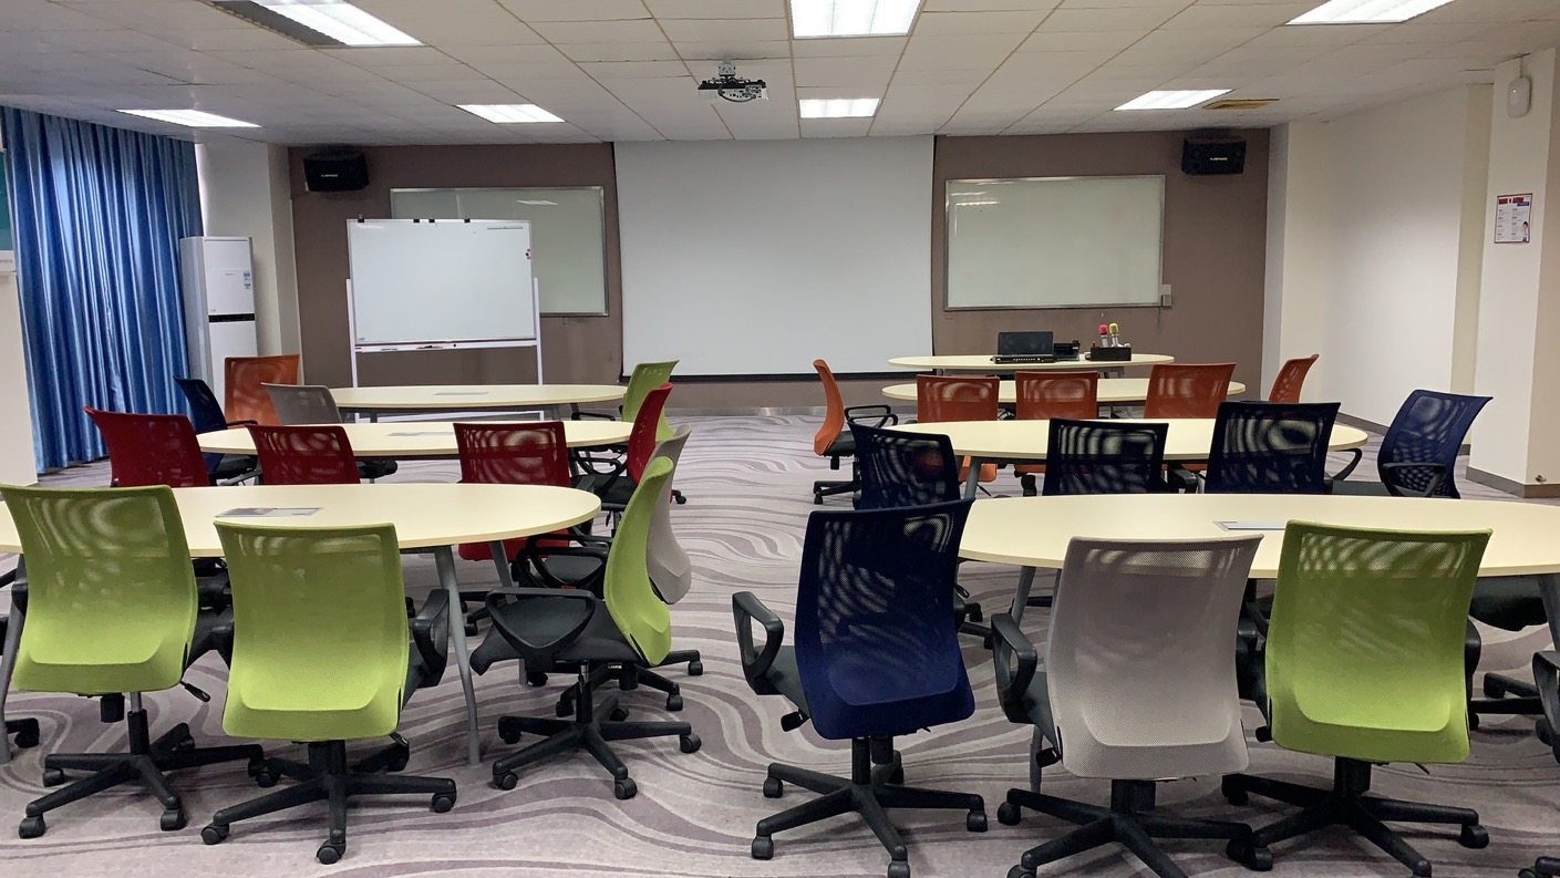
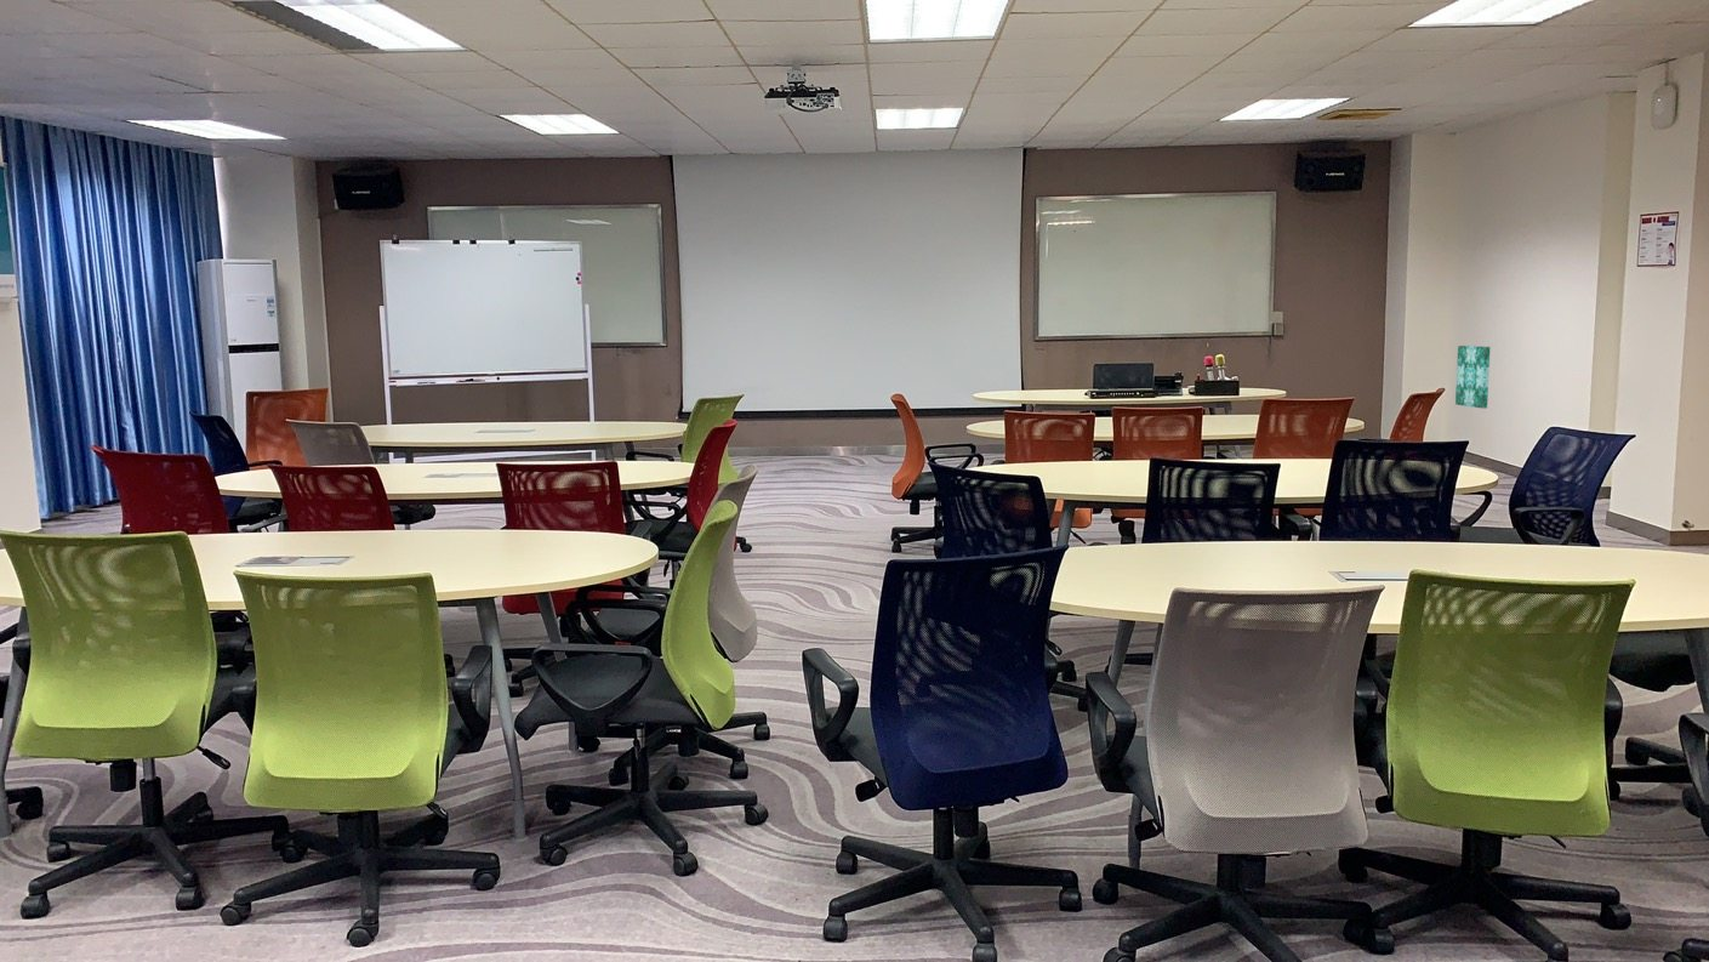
+ wall art [1454,345,1492,410]
